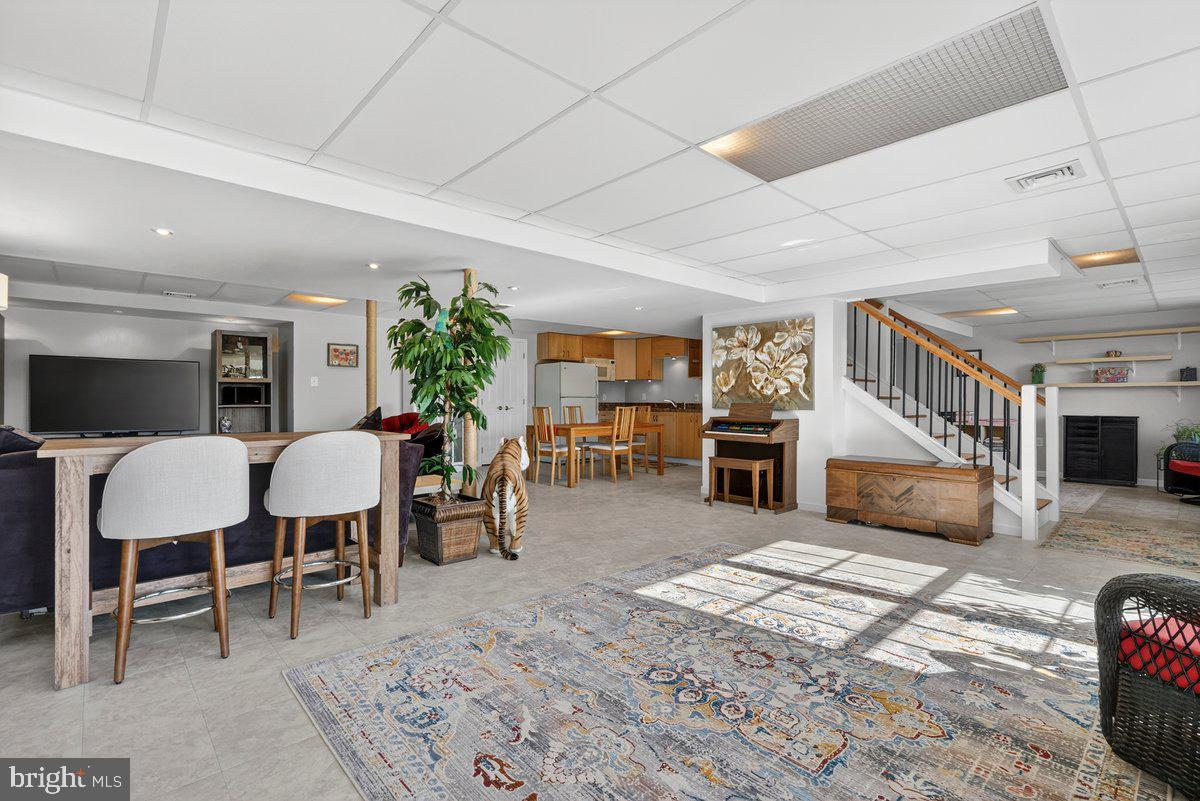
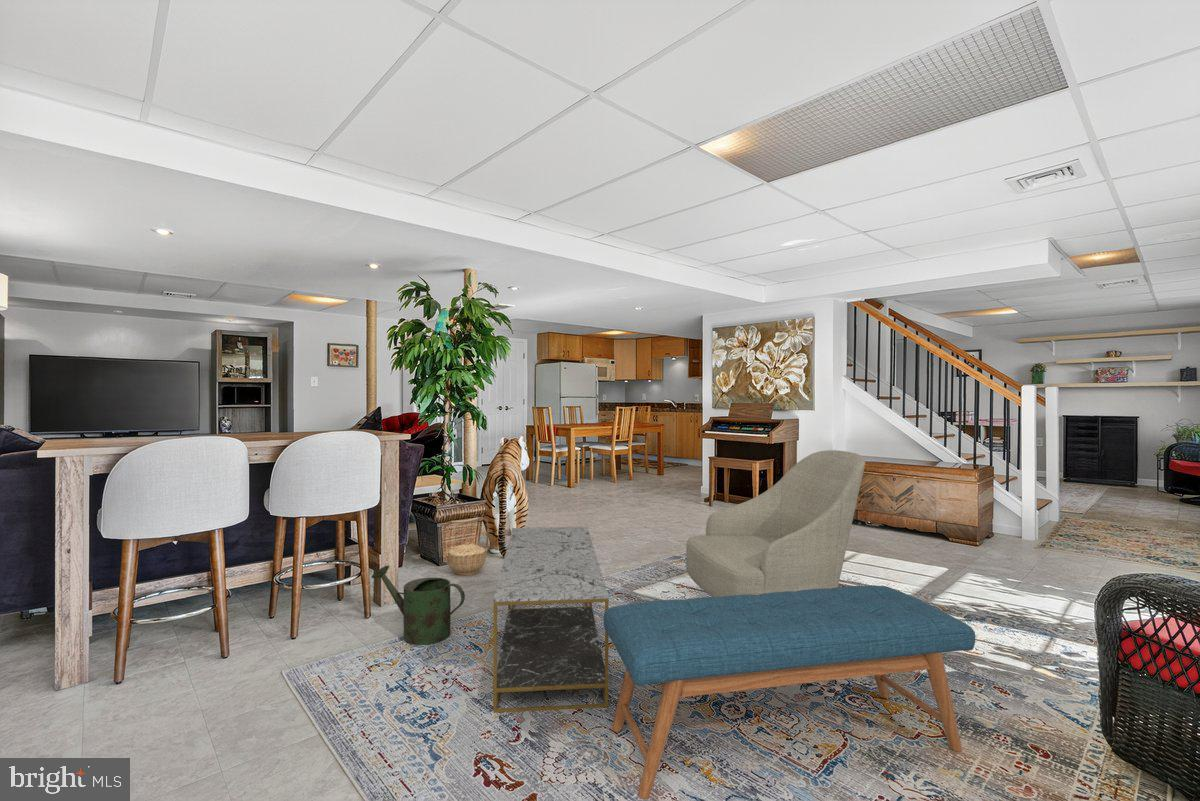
+ bench [603,584,976,800]
+ basket [442,516,490,576]
+ armchair [685,449,866,597]
+ watering can [371,564,466,646]
+ coffee table [492,526,610,714]
